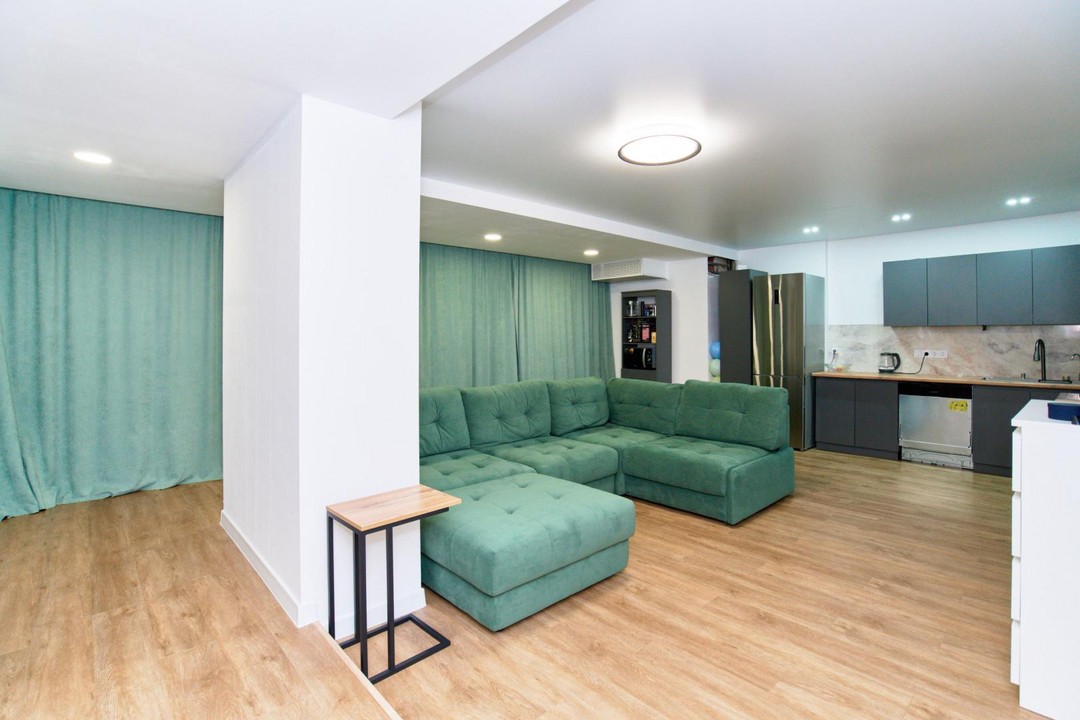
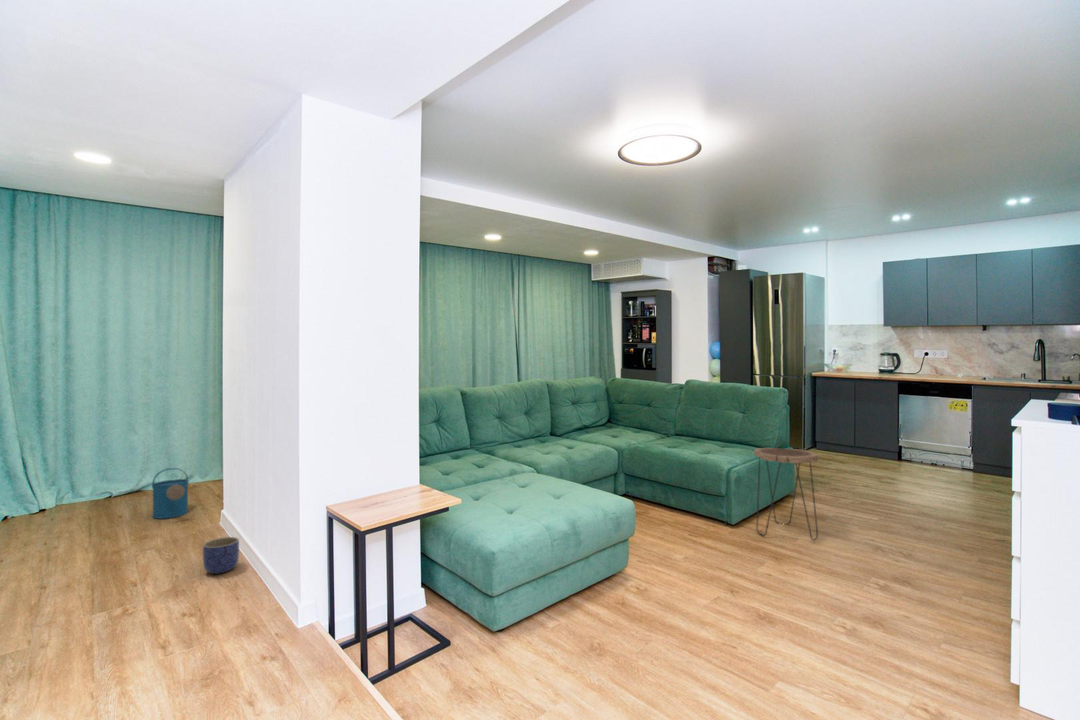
+ watering can [151,467,189,520]
+ side table [753,447,819,542]
+ planter [202,536,240,575]
